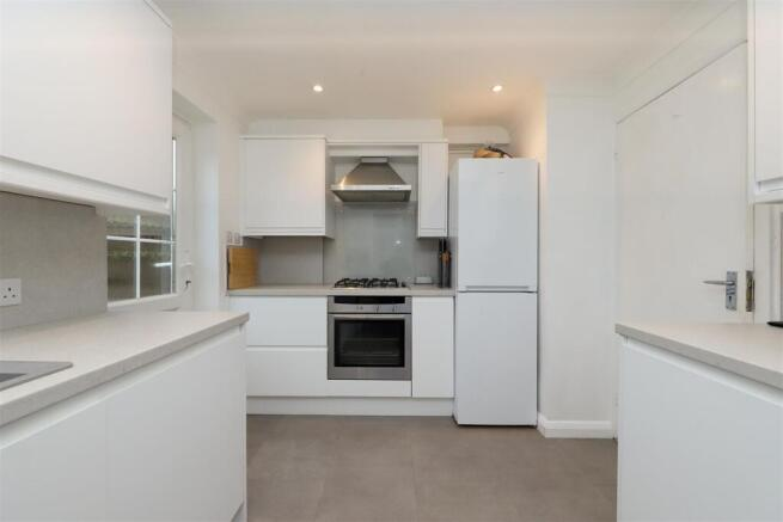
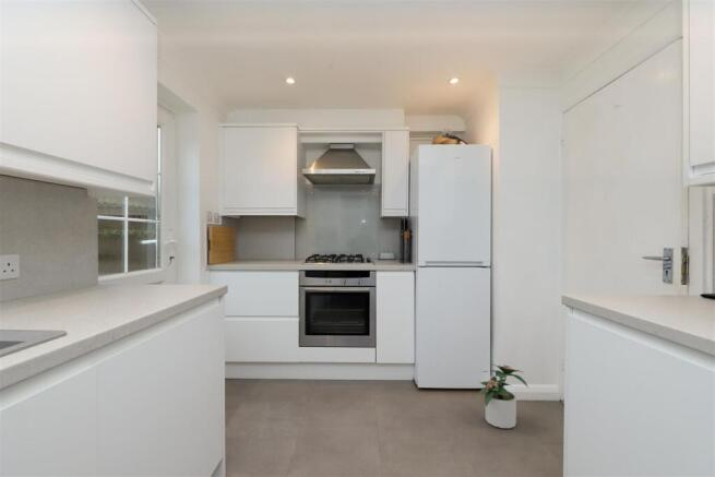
+ potted plant [477,362,529,429]
